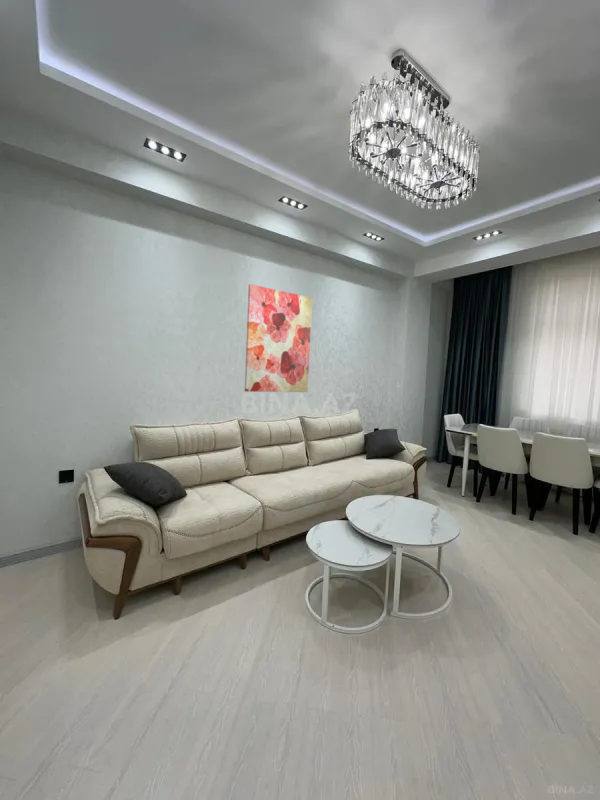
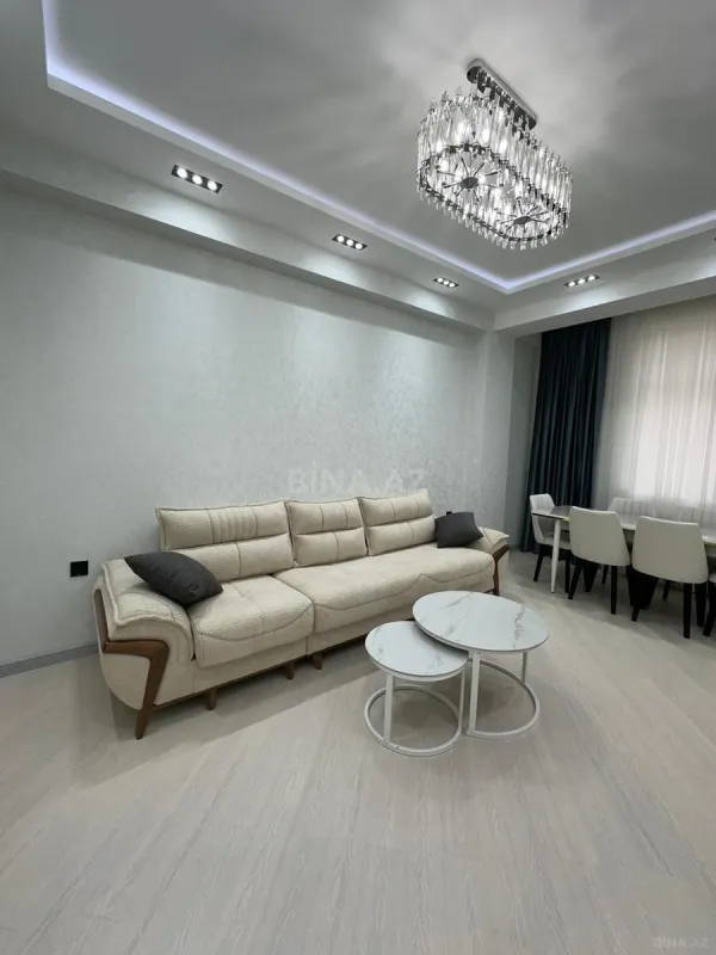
- wall art [244,283,313,393]
